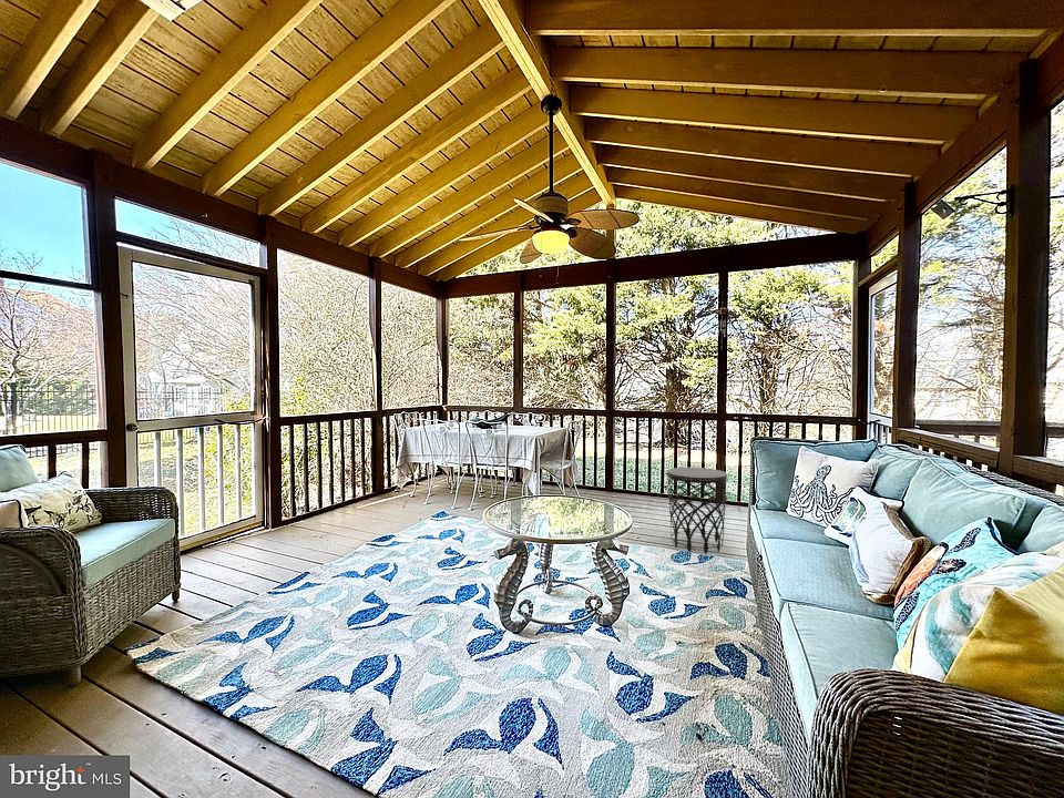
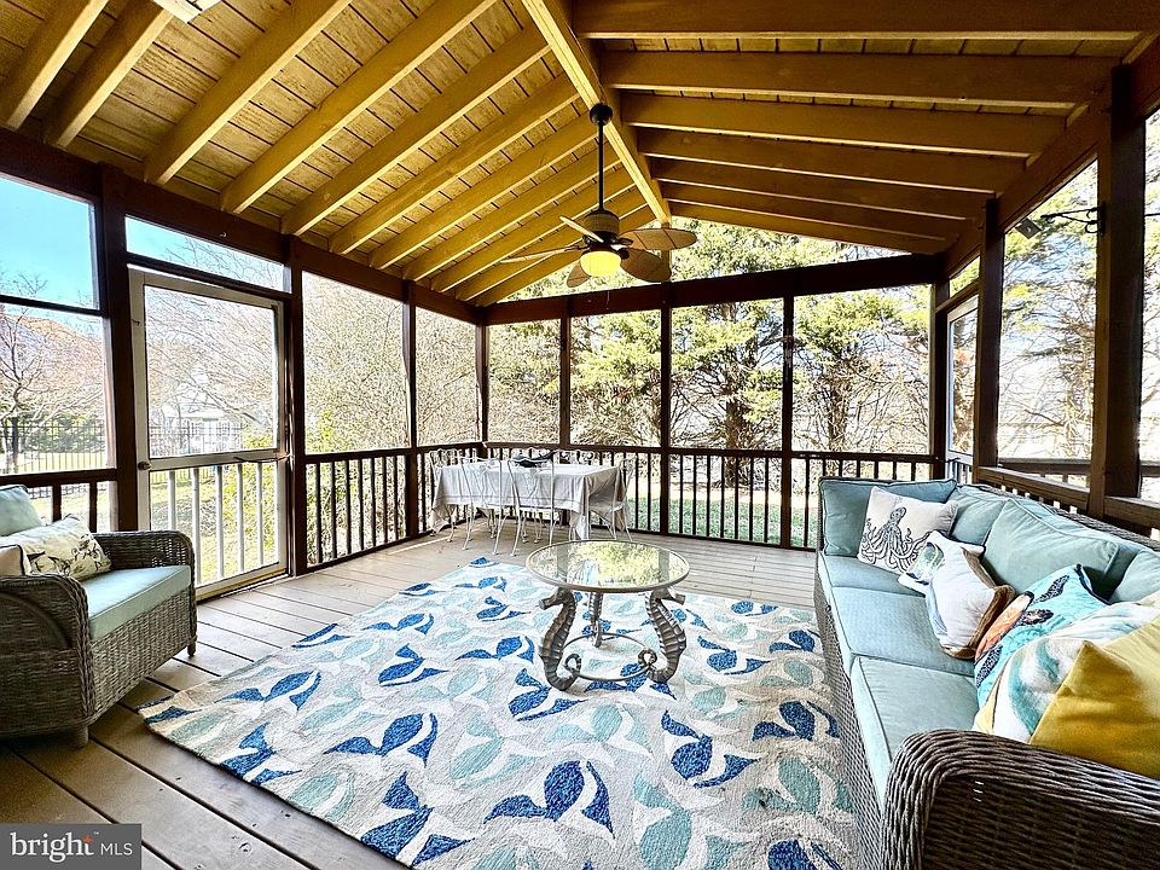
- side table [666,467,728,555]
